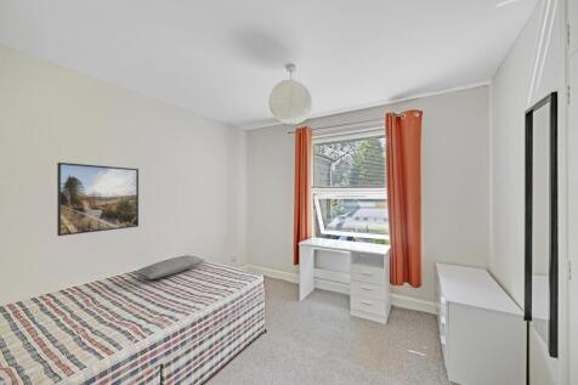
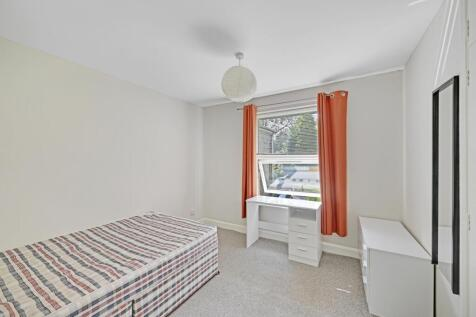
- pillow [131,254,206,281]
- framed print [56,162,140,237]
